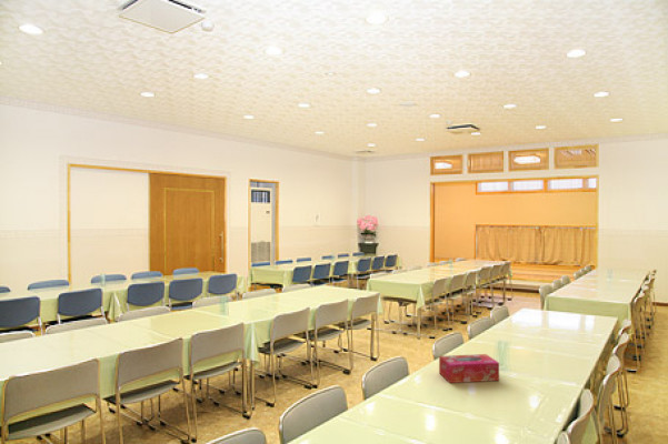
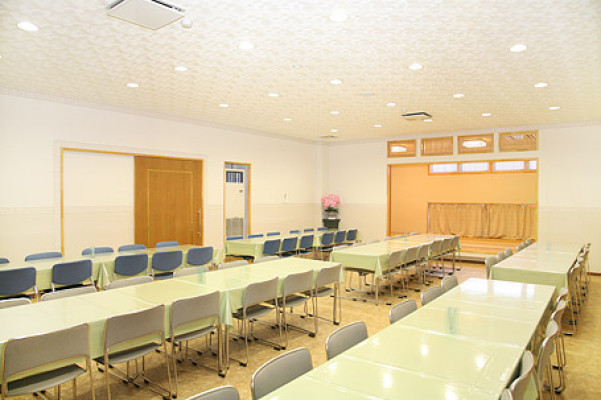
- tissue box [438,353,500,384]
